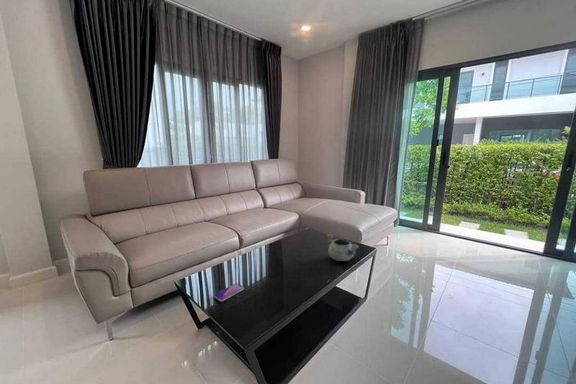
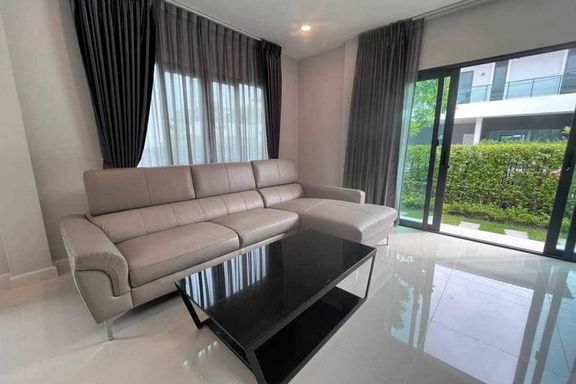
- smartphone [213,282,245,302]
- decorative bowl [325,233,360,262]
